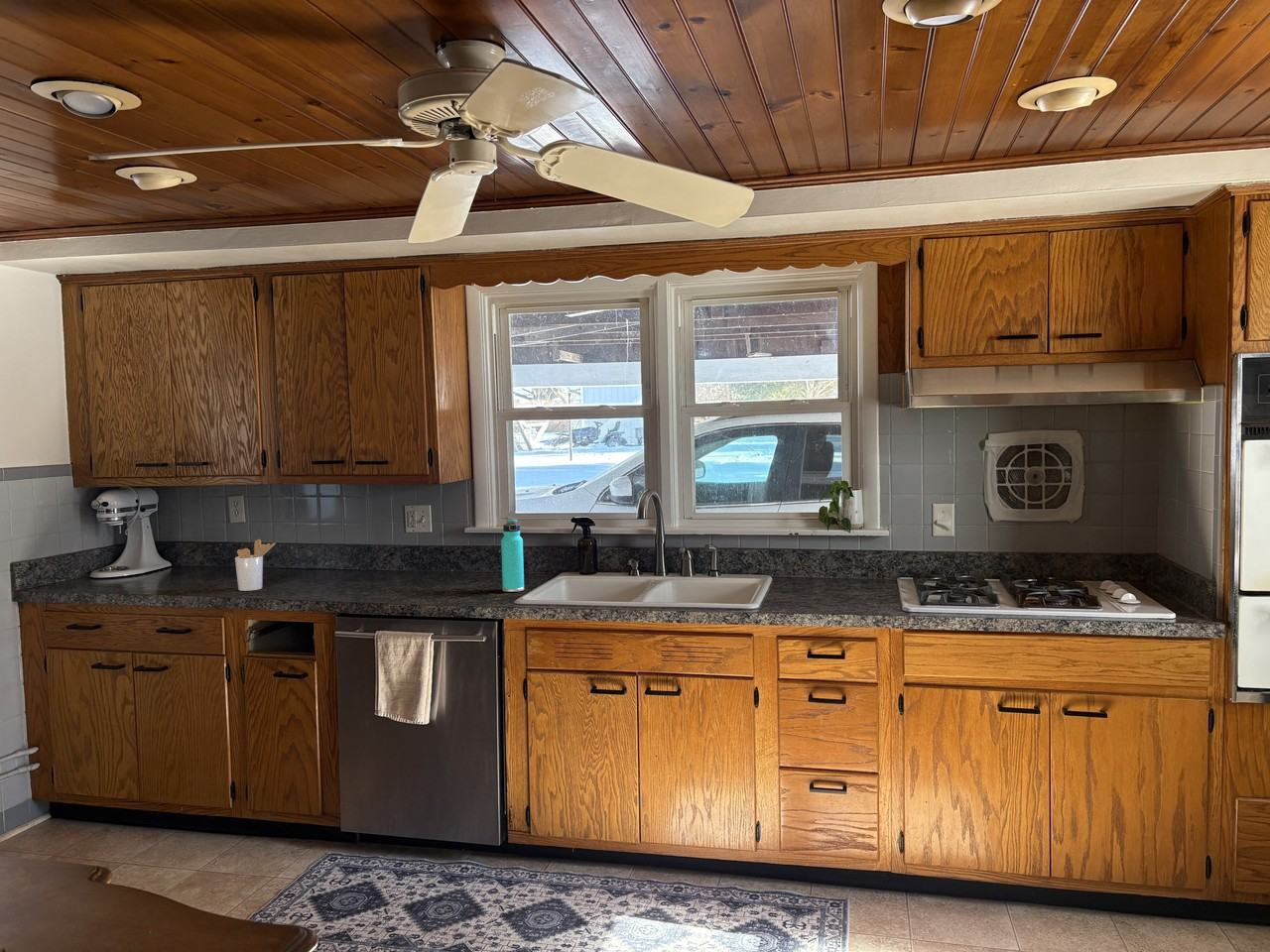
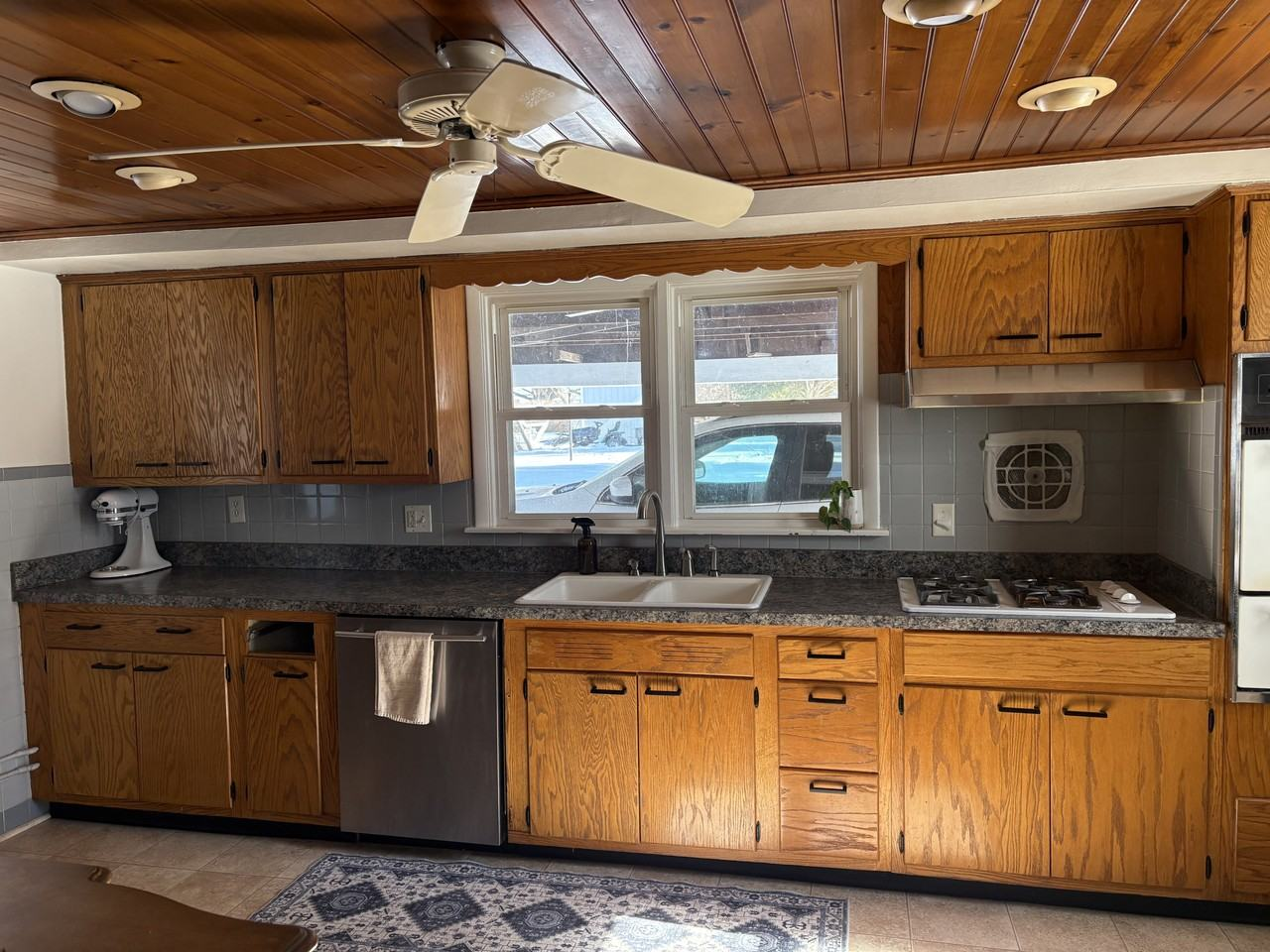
- utensil holder [234,538,277,592]
- thermos bottle [500,518,525,593]
